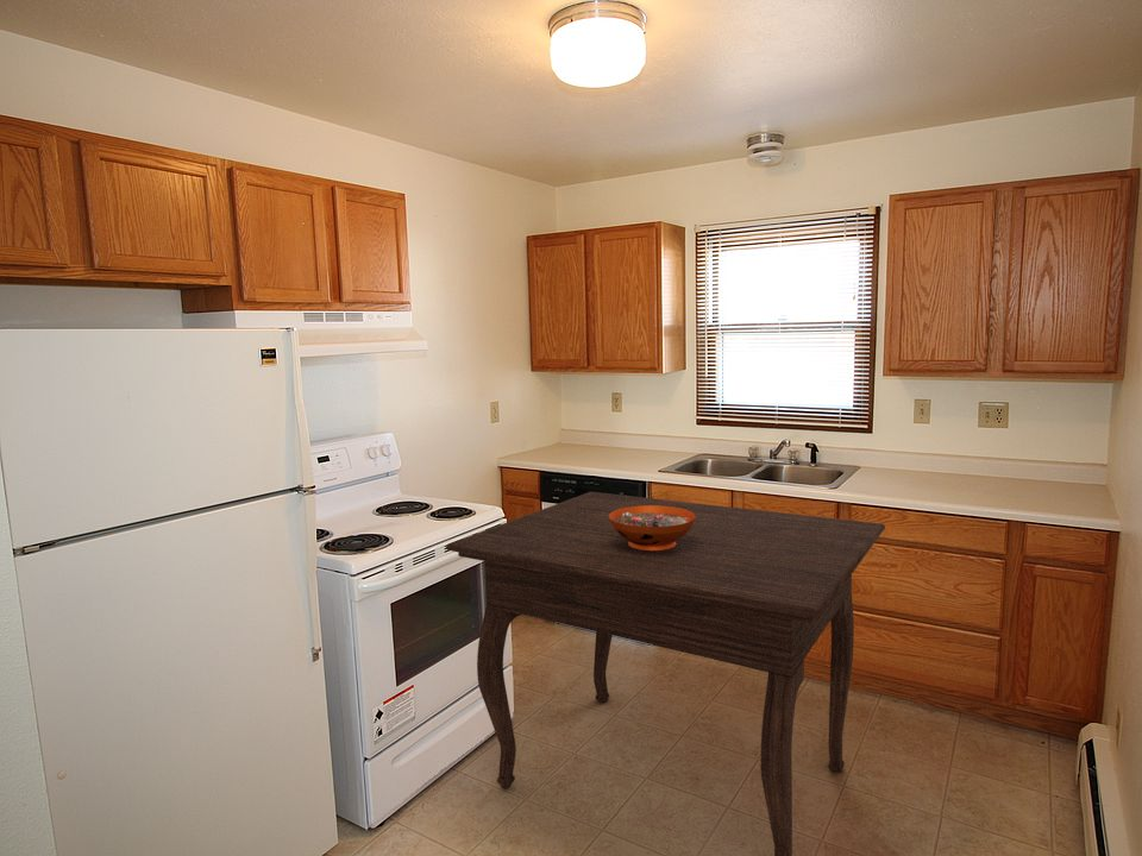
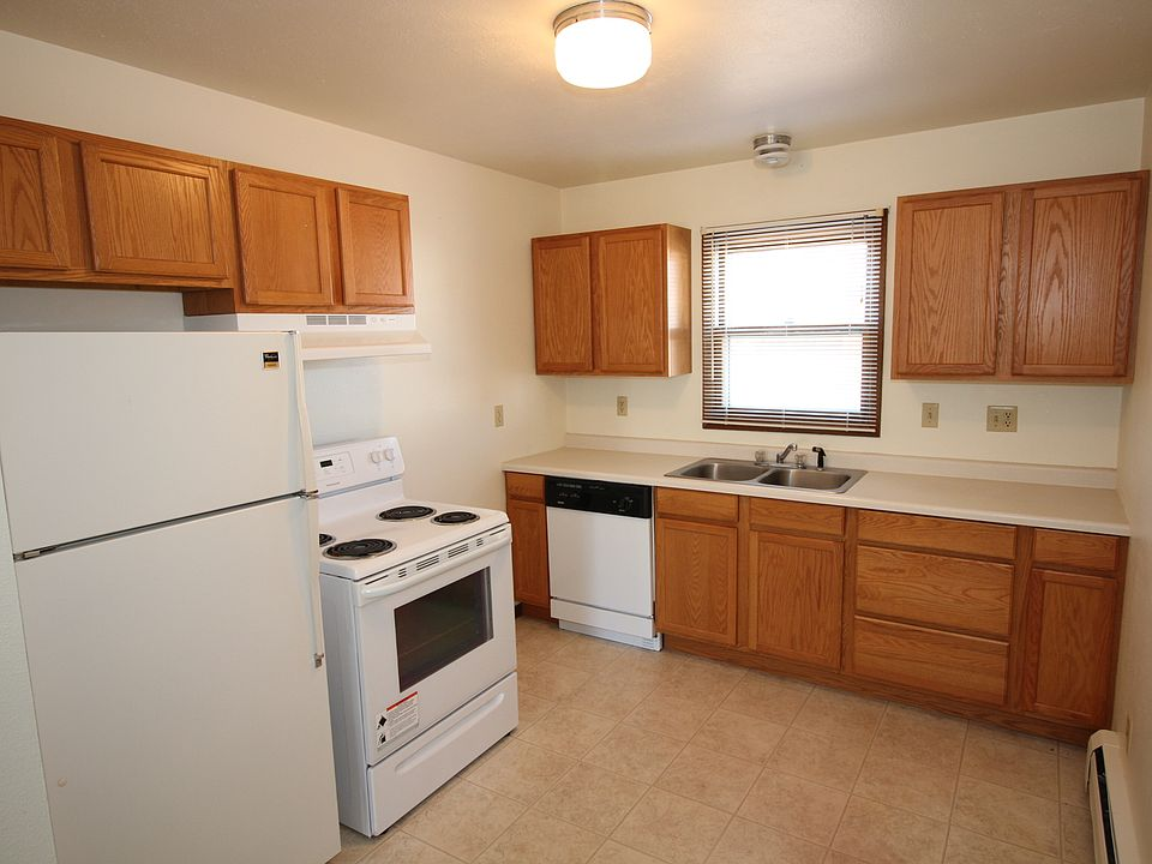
- dining table [445,491,886,856]
- decorative bowl [609,505,696,550]
